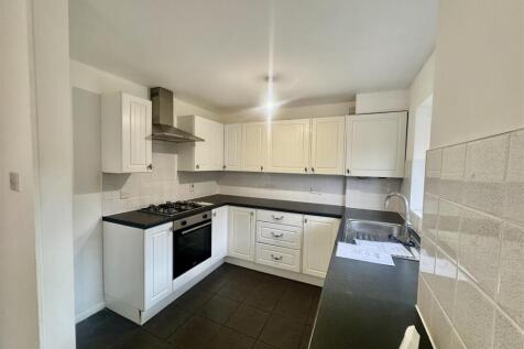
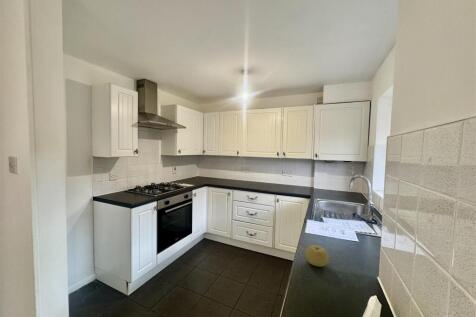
+ fruit [305,244,330,268]
